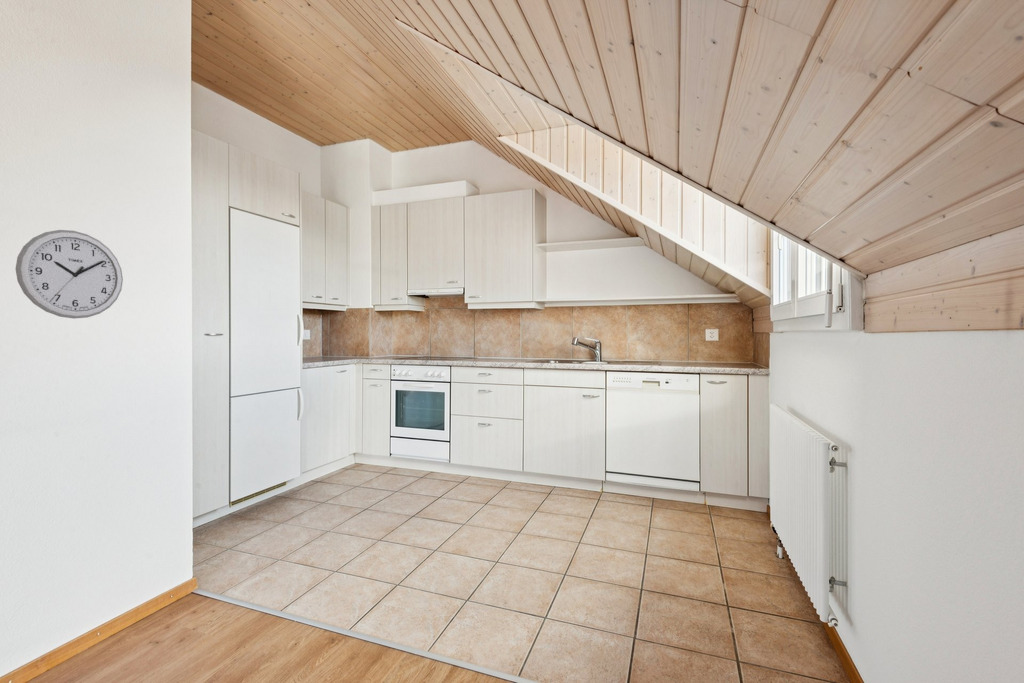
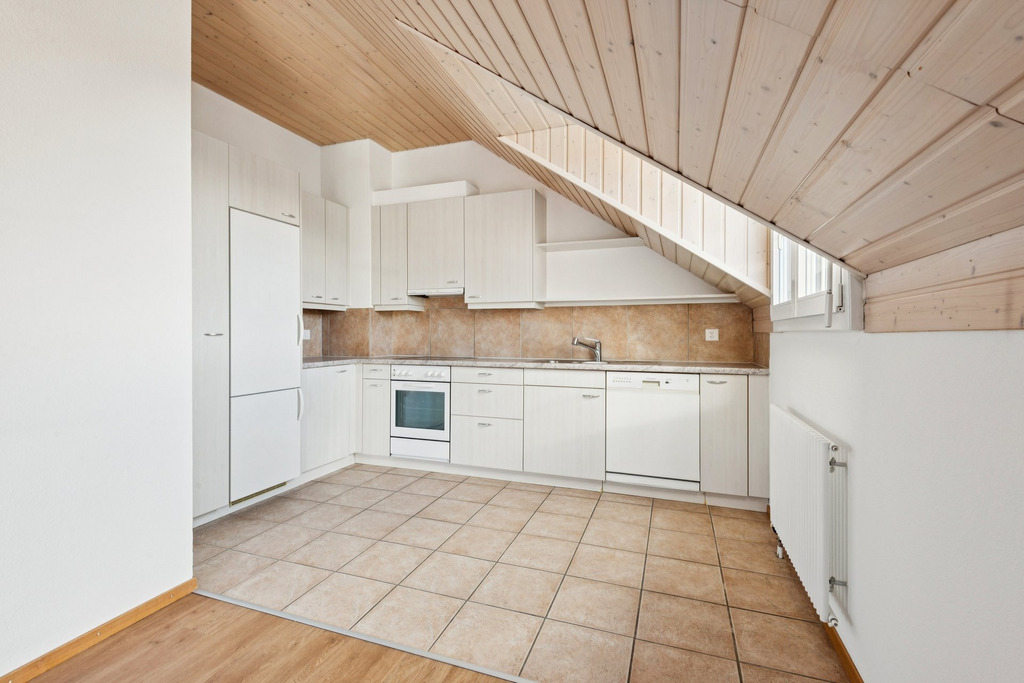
- wall clock [15,229,124,320]
